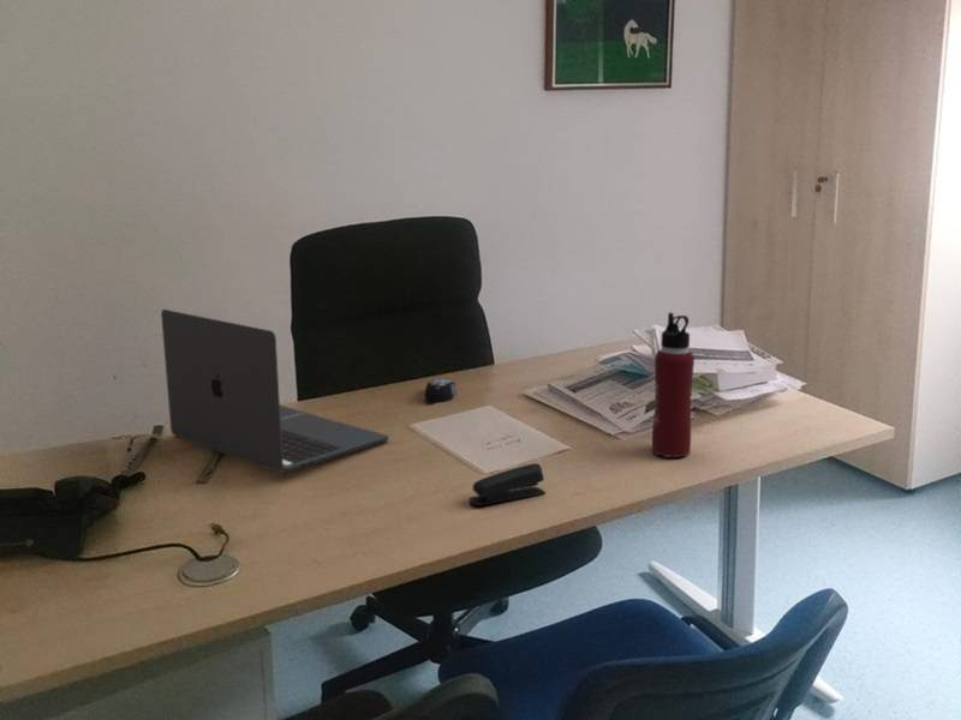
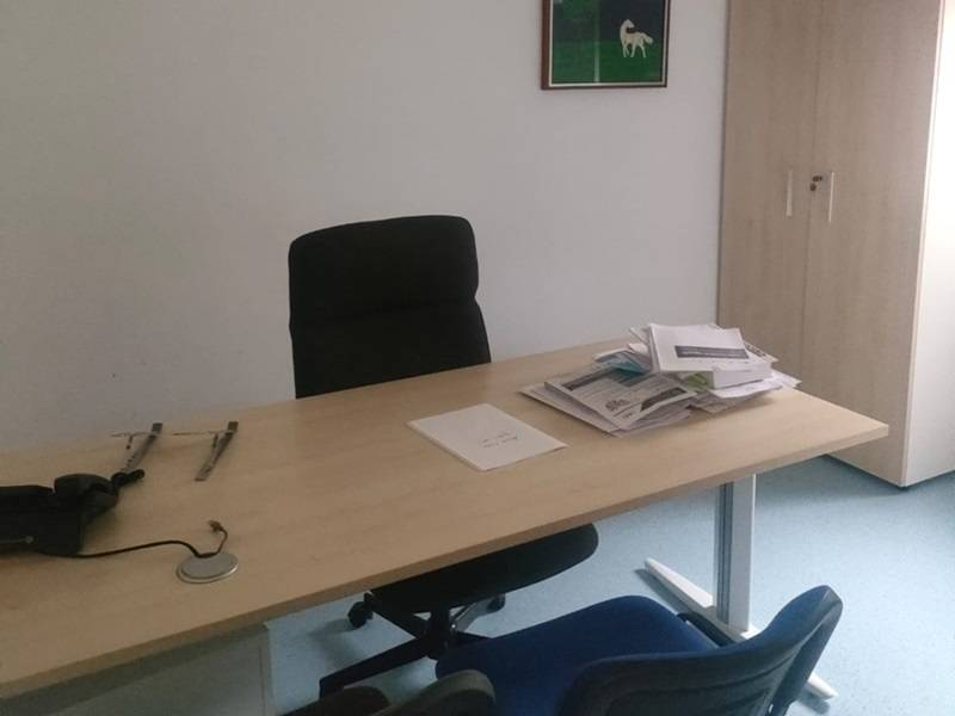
- laptop [160,308,389,474]
- water bottle [651,312,696,458]
- stapler [468,462,547,506]
- computer mouse [423,377,458,403]
